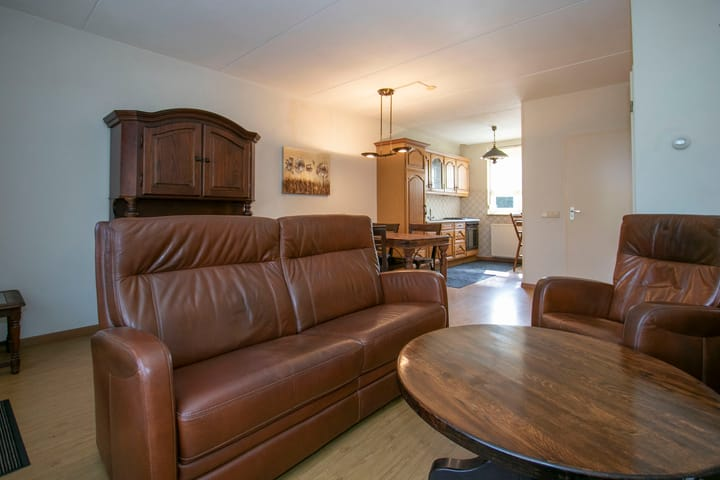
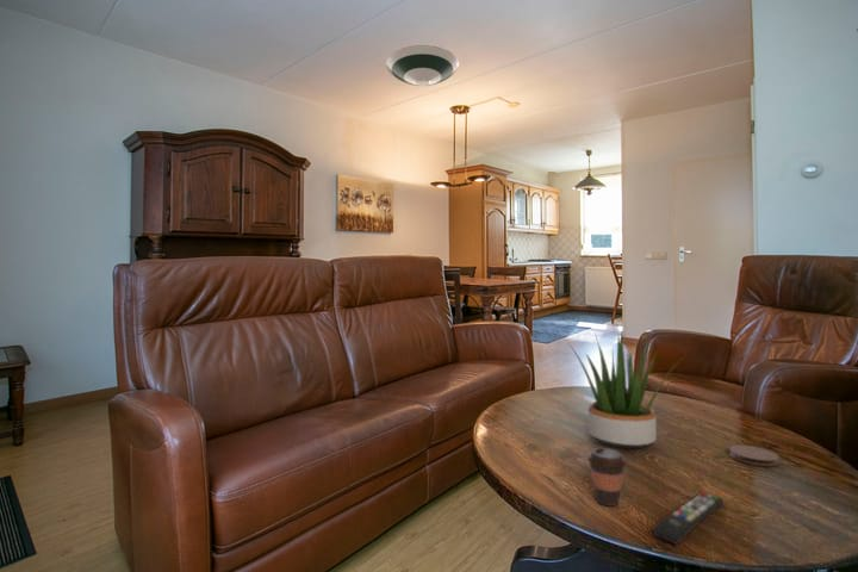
+ coffee cup [586,447,628,508]
+ potted plant [567,330,682,449]
+ coaster [728,444,781,467]
+ remote control [652,491,725,546]
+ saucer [385,44,460,87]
